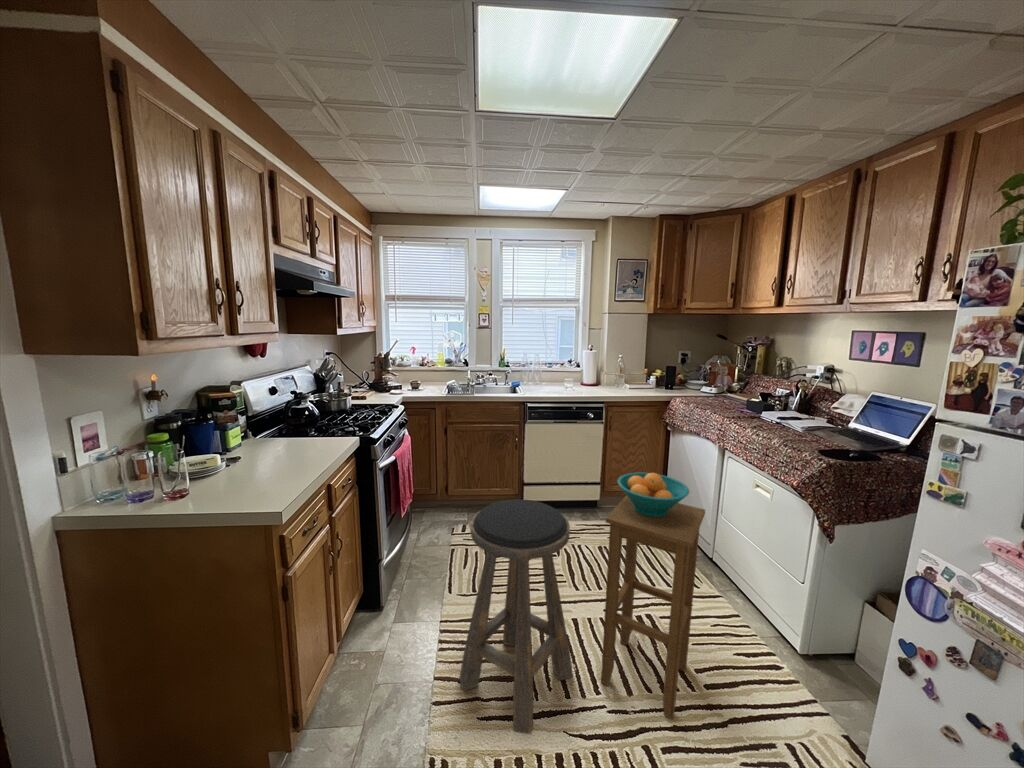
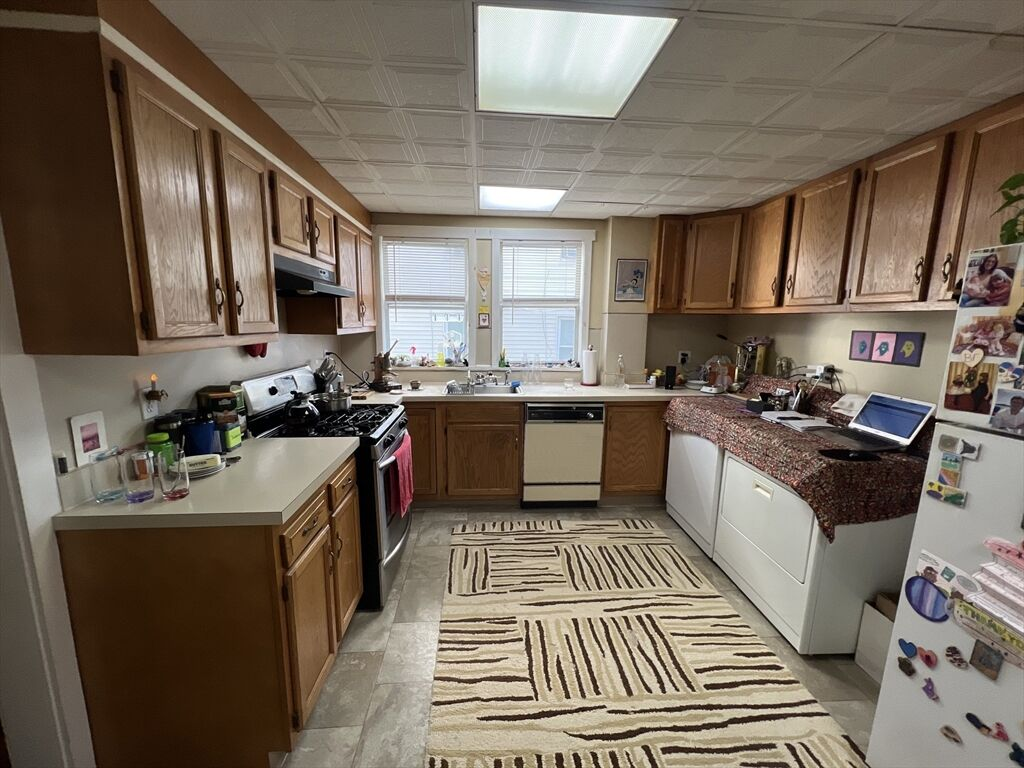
- stool [600,495,706,720]
- stool [458,498,574,735]
- fruit bowl [616,472,690,517]
